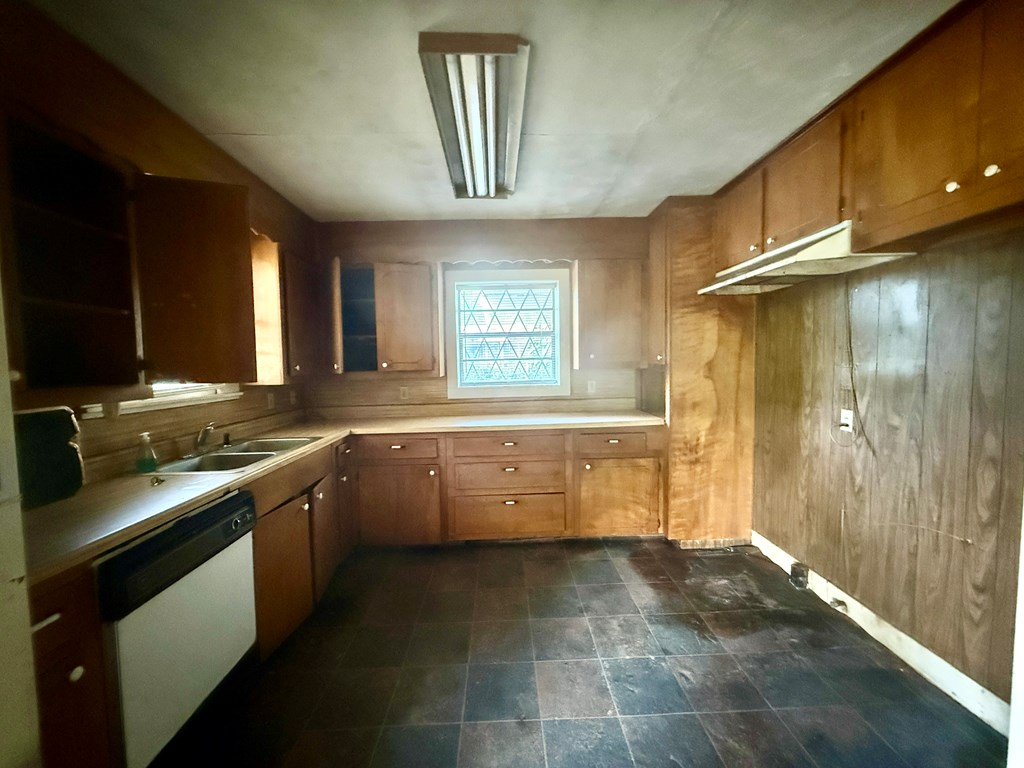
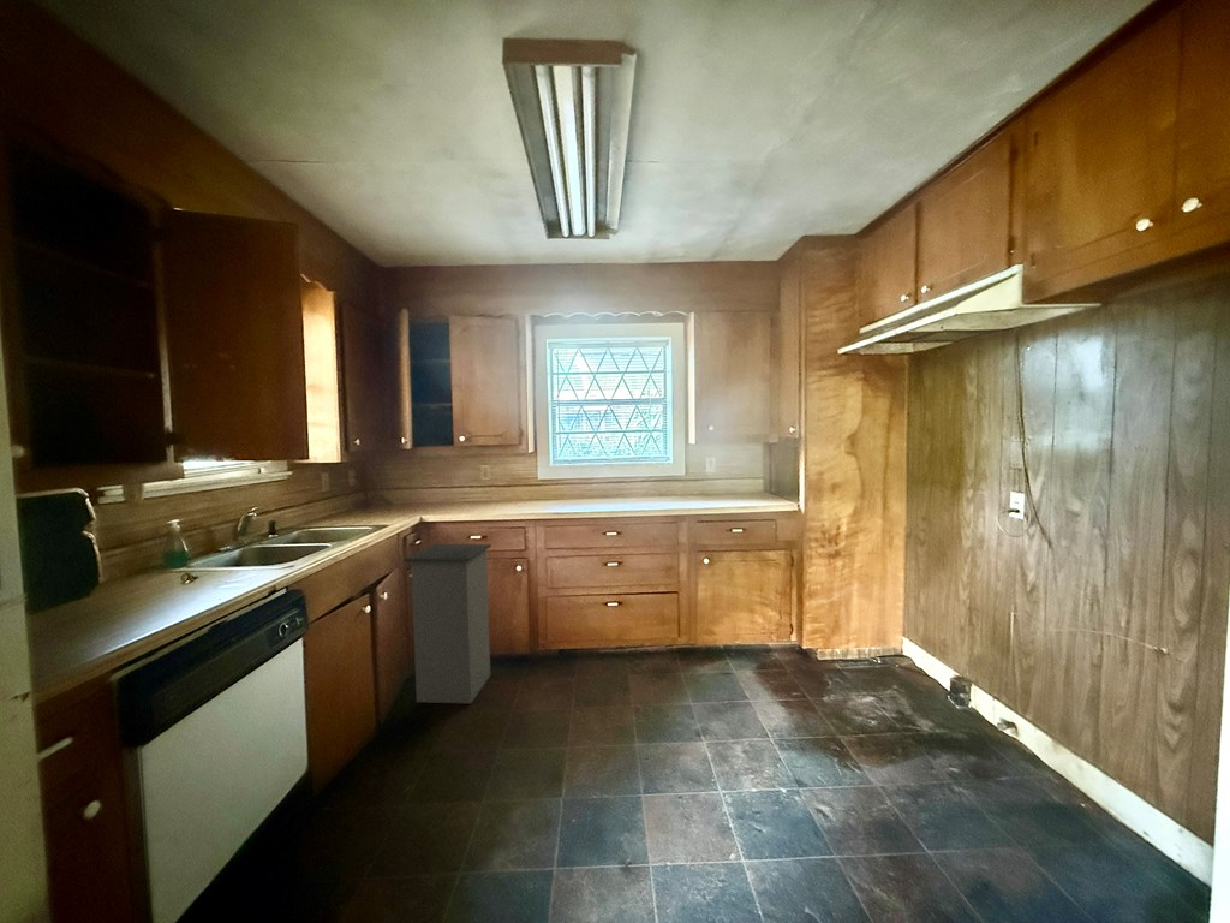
+ trash can [404,543,492,704]
